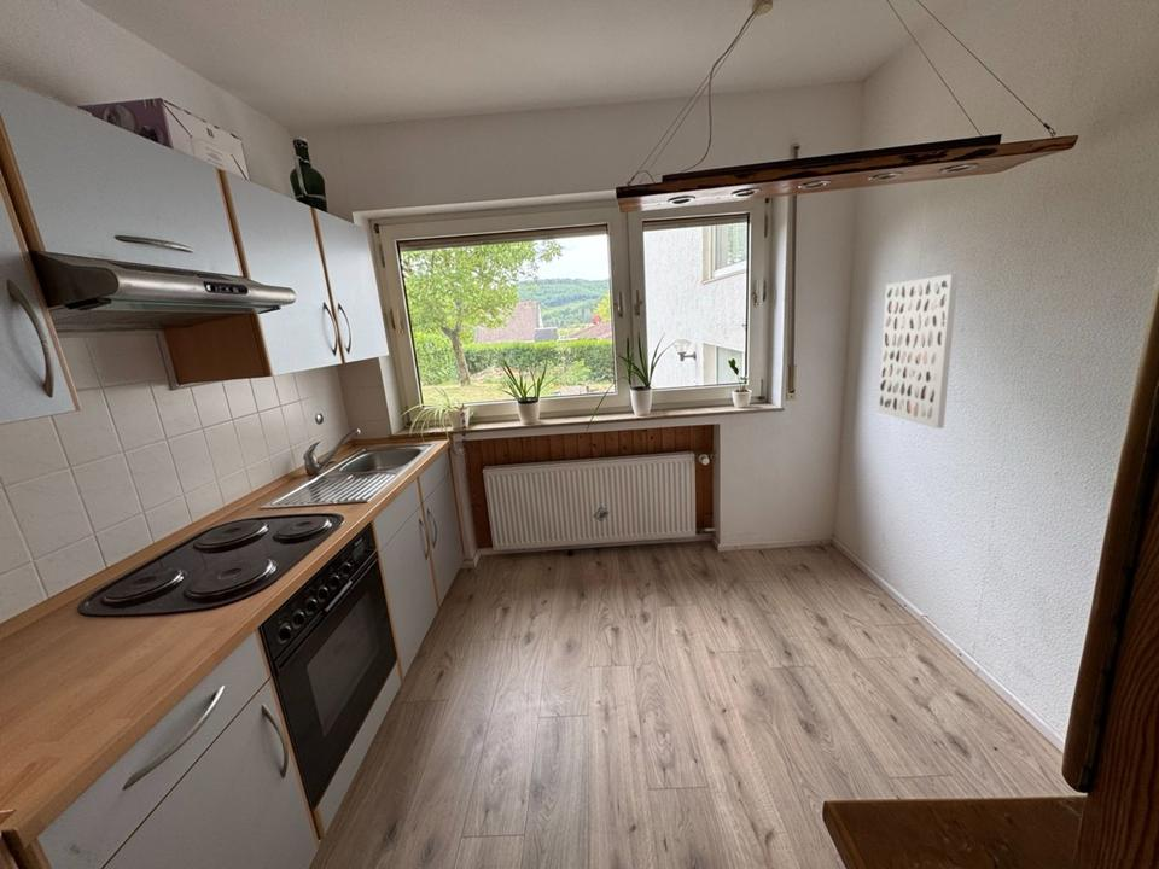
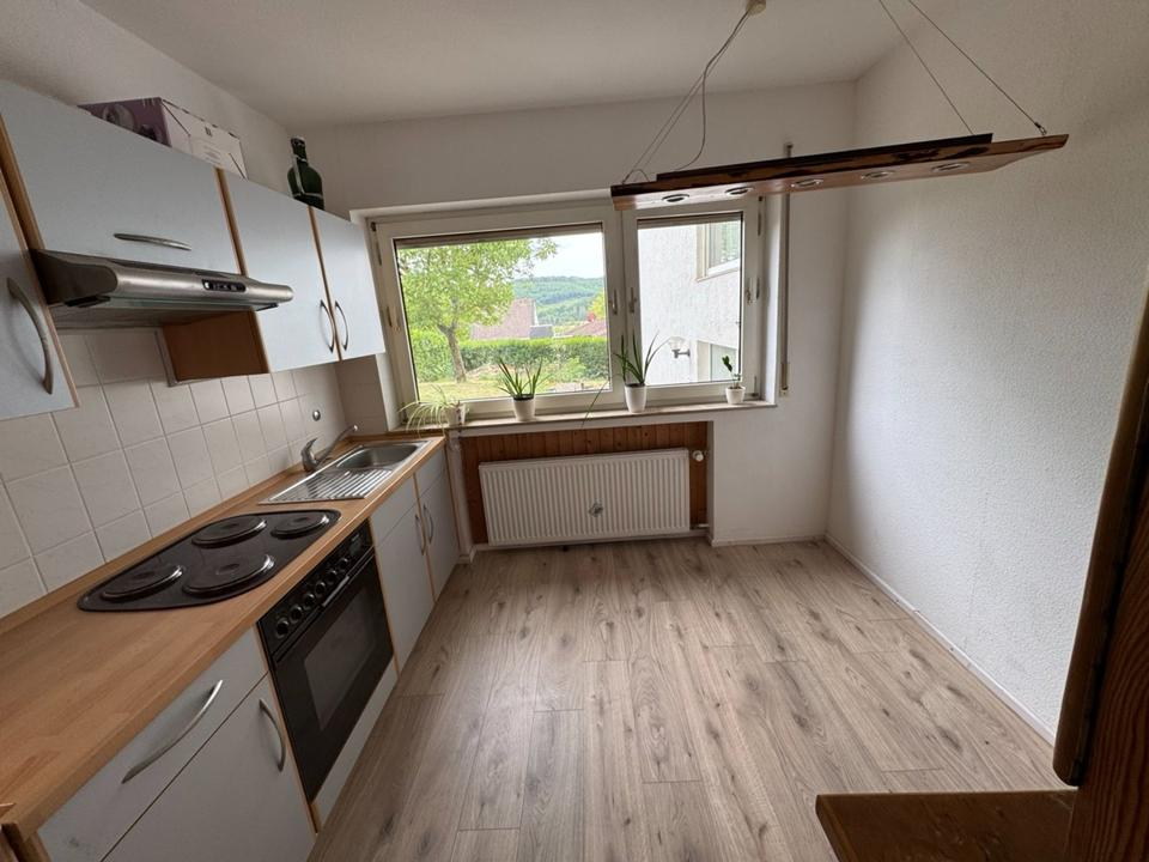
- wall art [876,273,959,430]
